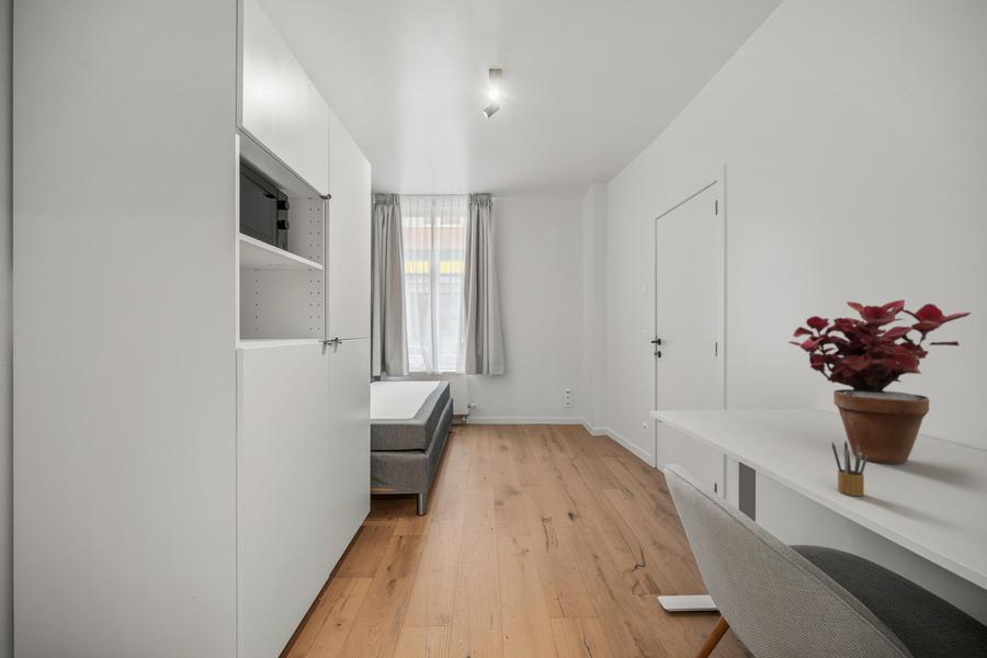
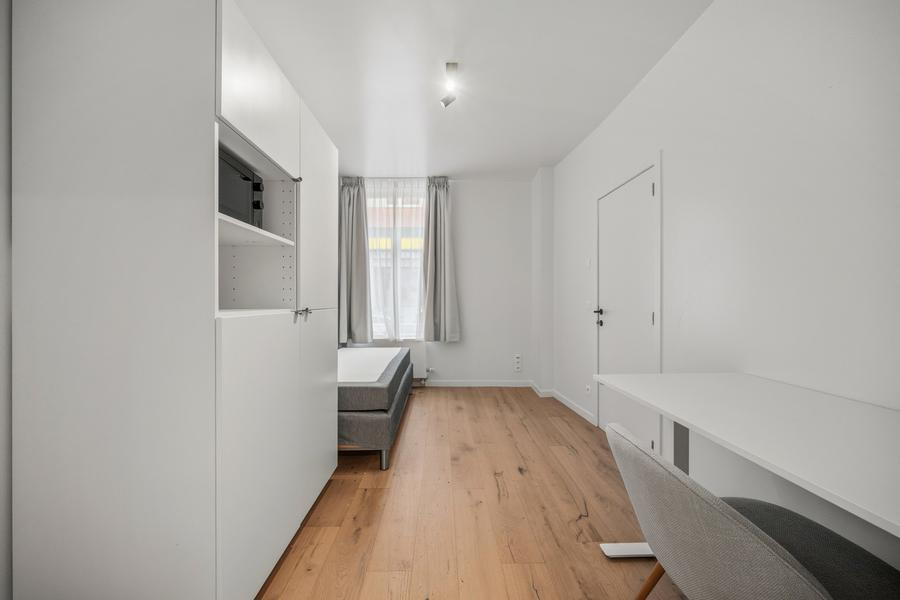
- pencil box [831,440,867,497]
- potted plant [787,298,973,465]
